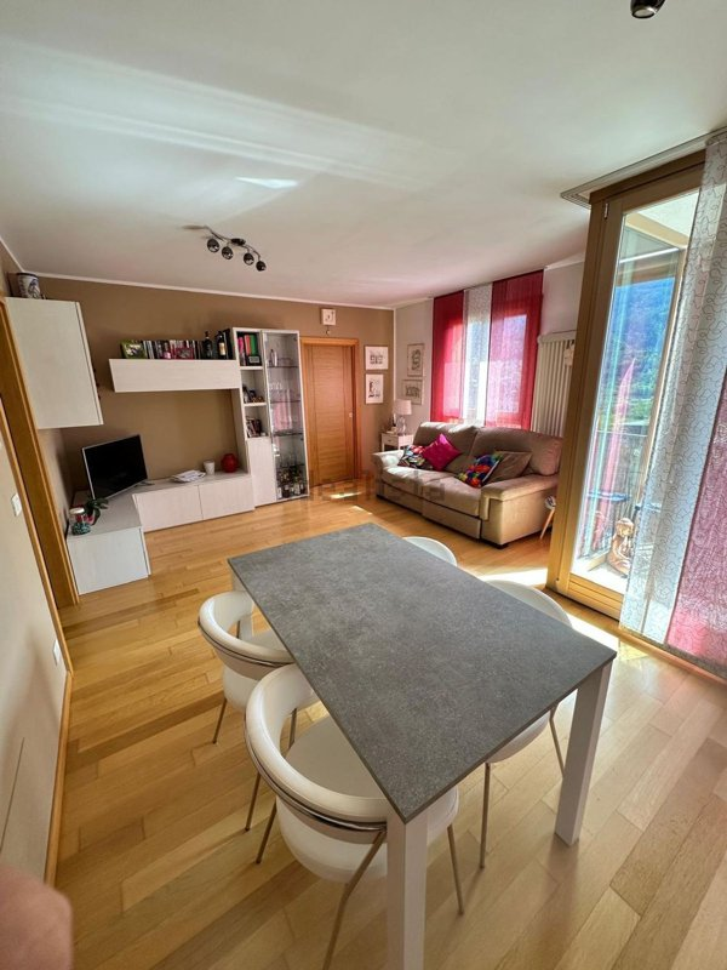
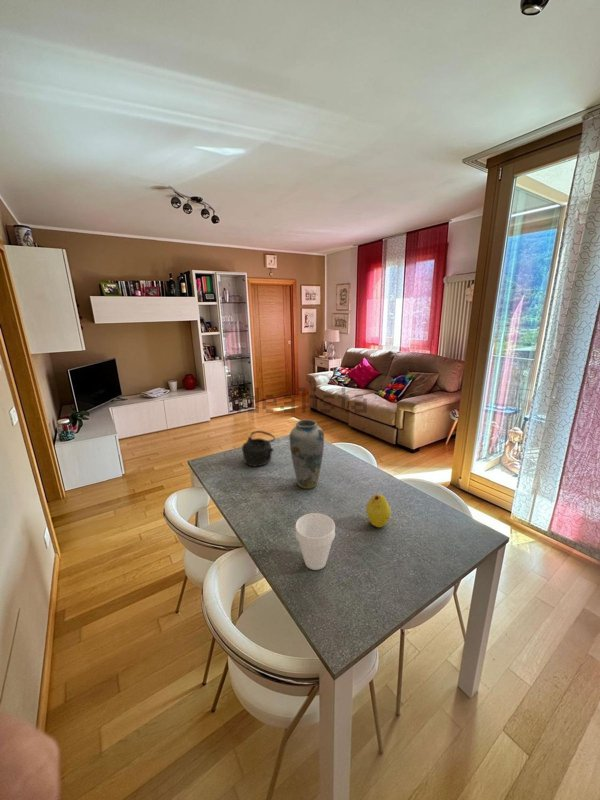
+ cup [295,512,336,571]
+ fruit [365,493,392,528]
+ vase [289,418,325,490]
+ teapot [241,430,276,467]
